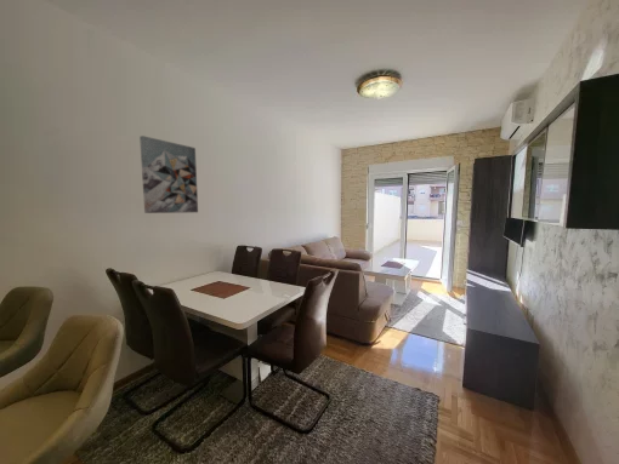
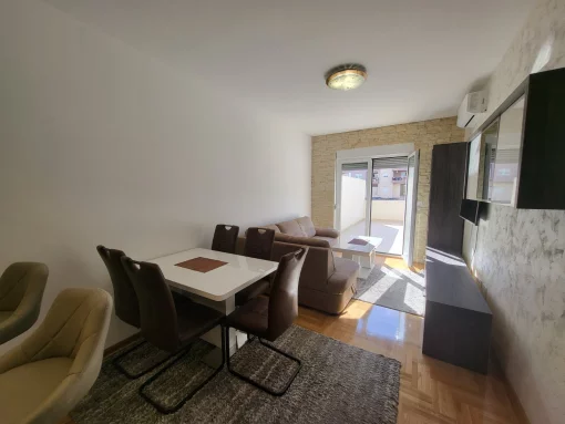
- wall art [138,134,199,214]
